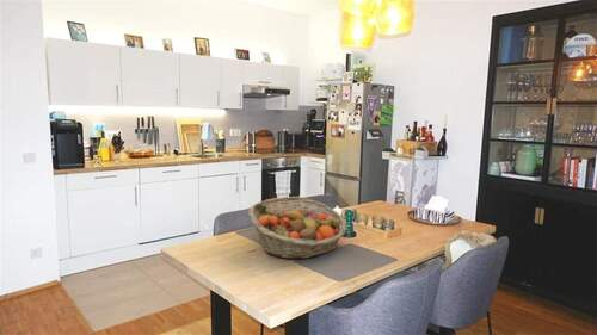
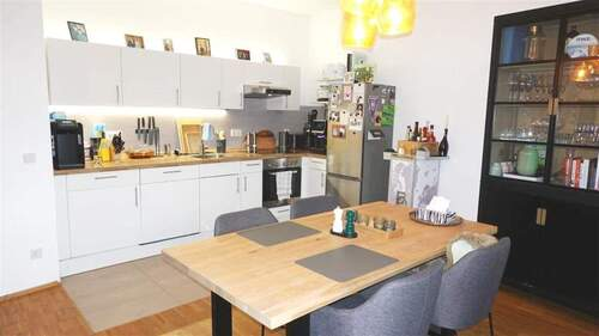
- fruit basket [247,196,349,260]
